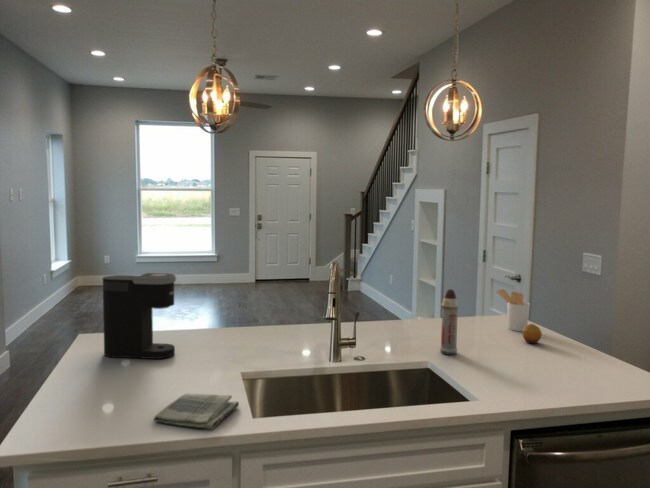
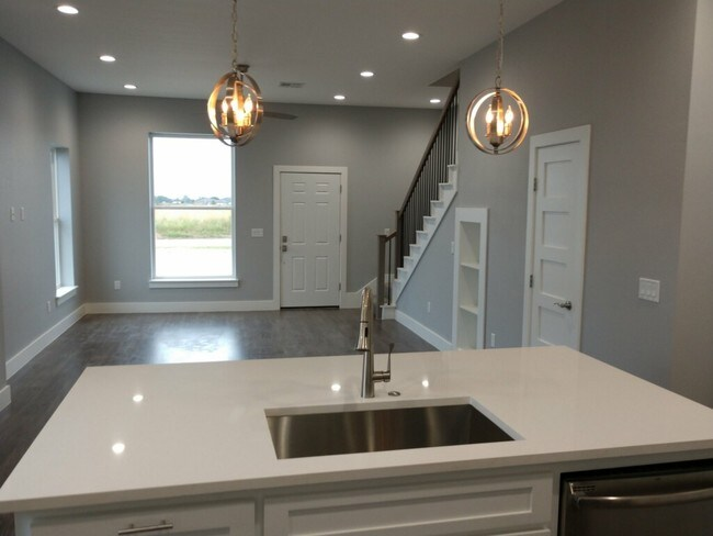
- fruit [521,323,543,345]
- utensil holder [495,288,531,332]
- spray bottle [439,288,460,355]
- dish towel [153,392,240,430]
- coffee maker [102,272,178,360]
